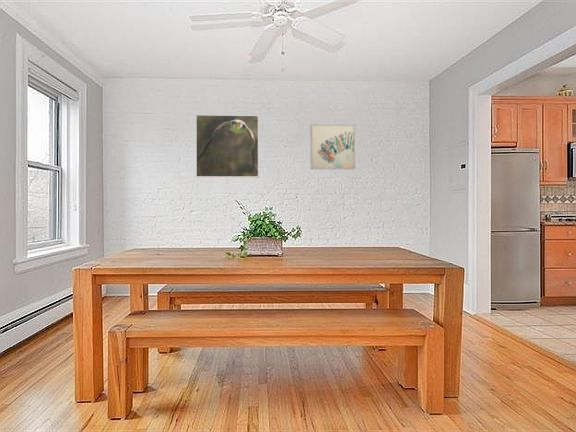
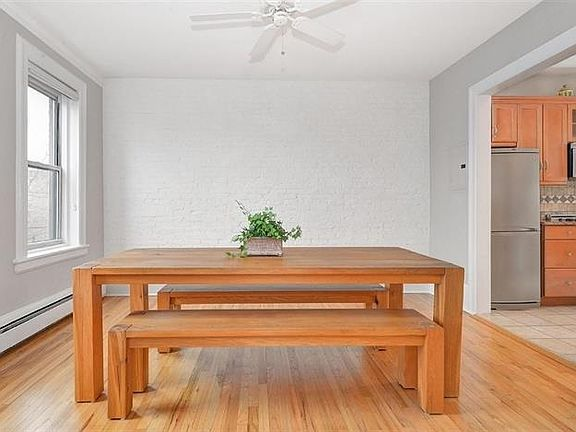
- wall art [310,124,356,170]
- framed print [195,114,259,178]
